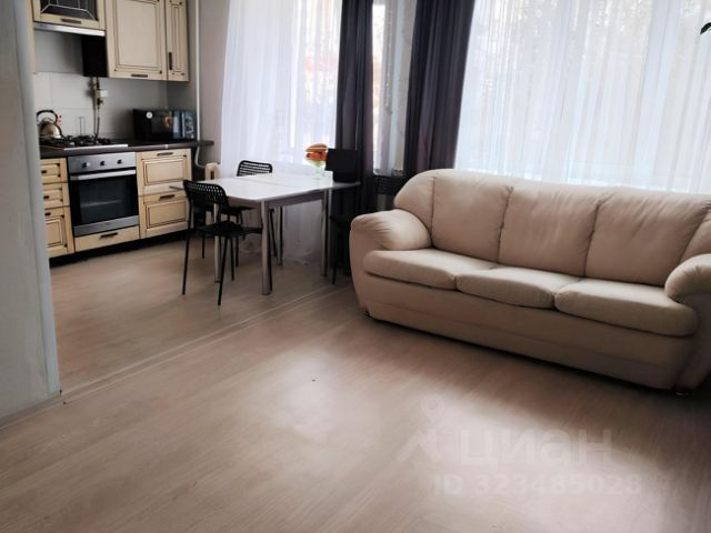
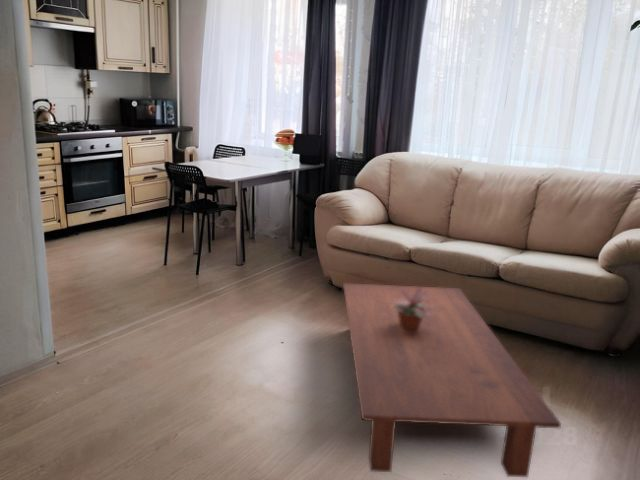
+ coffee table [342,282,562,478]
+ potted plant [389,285,436,329]
